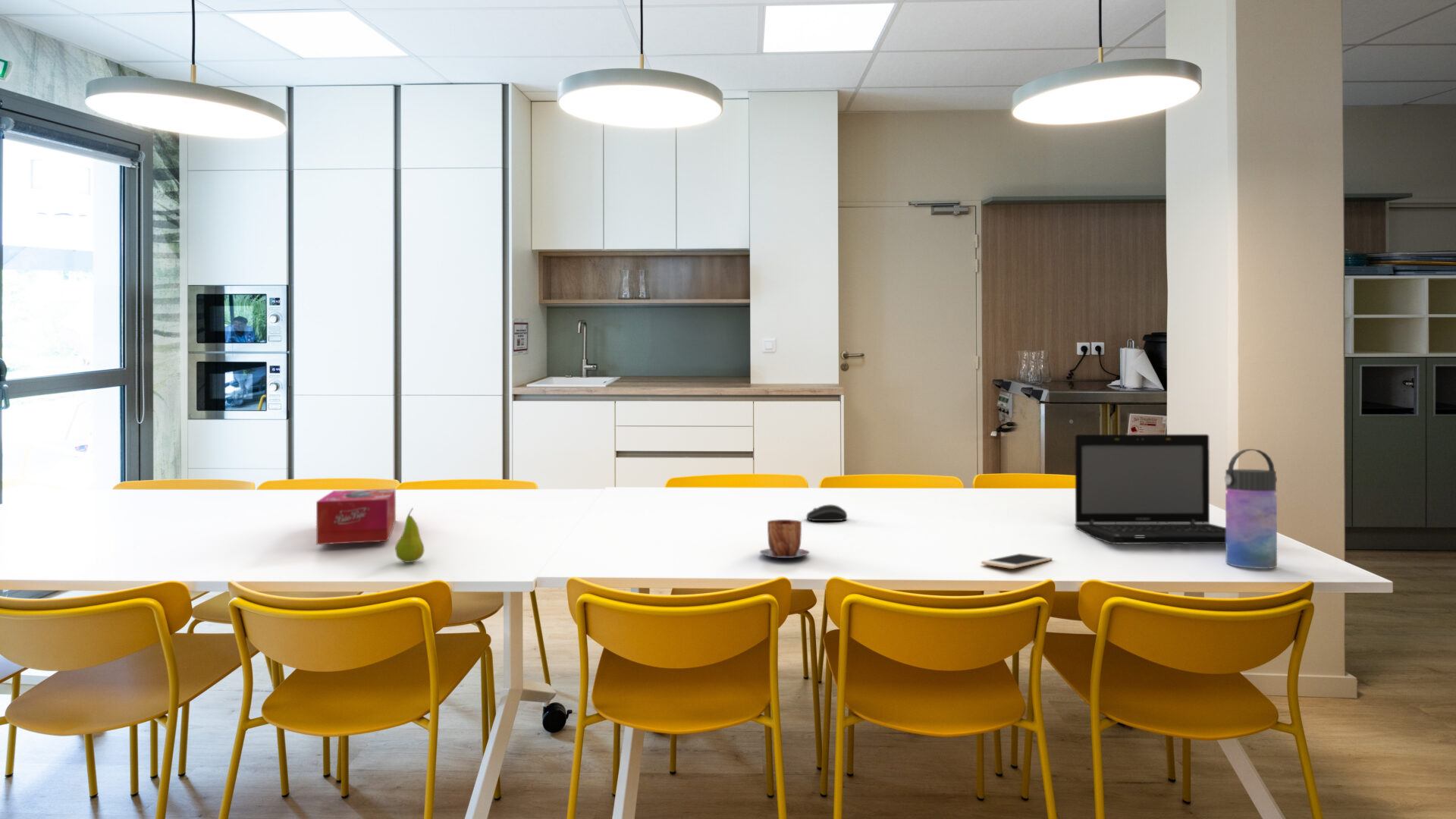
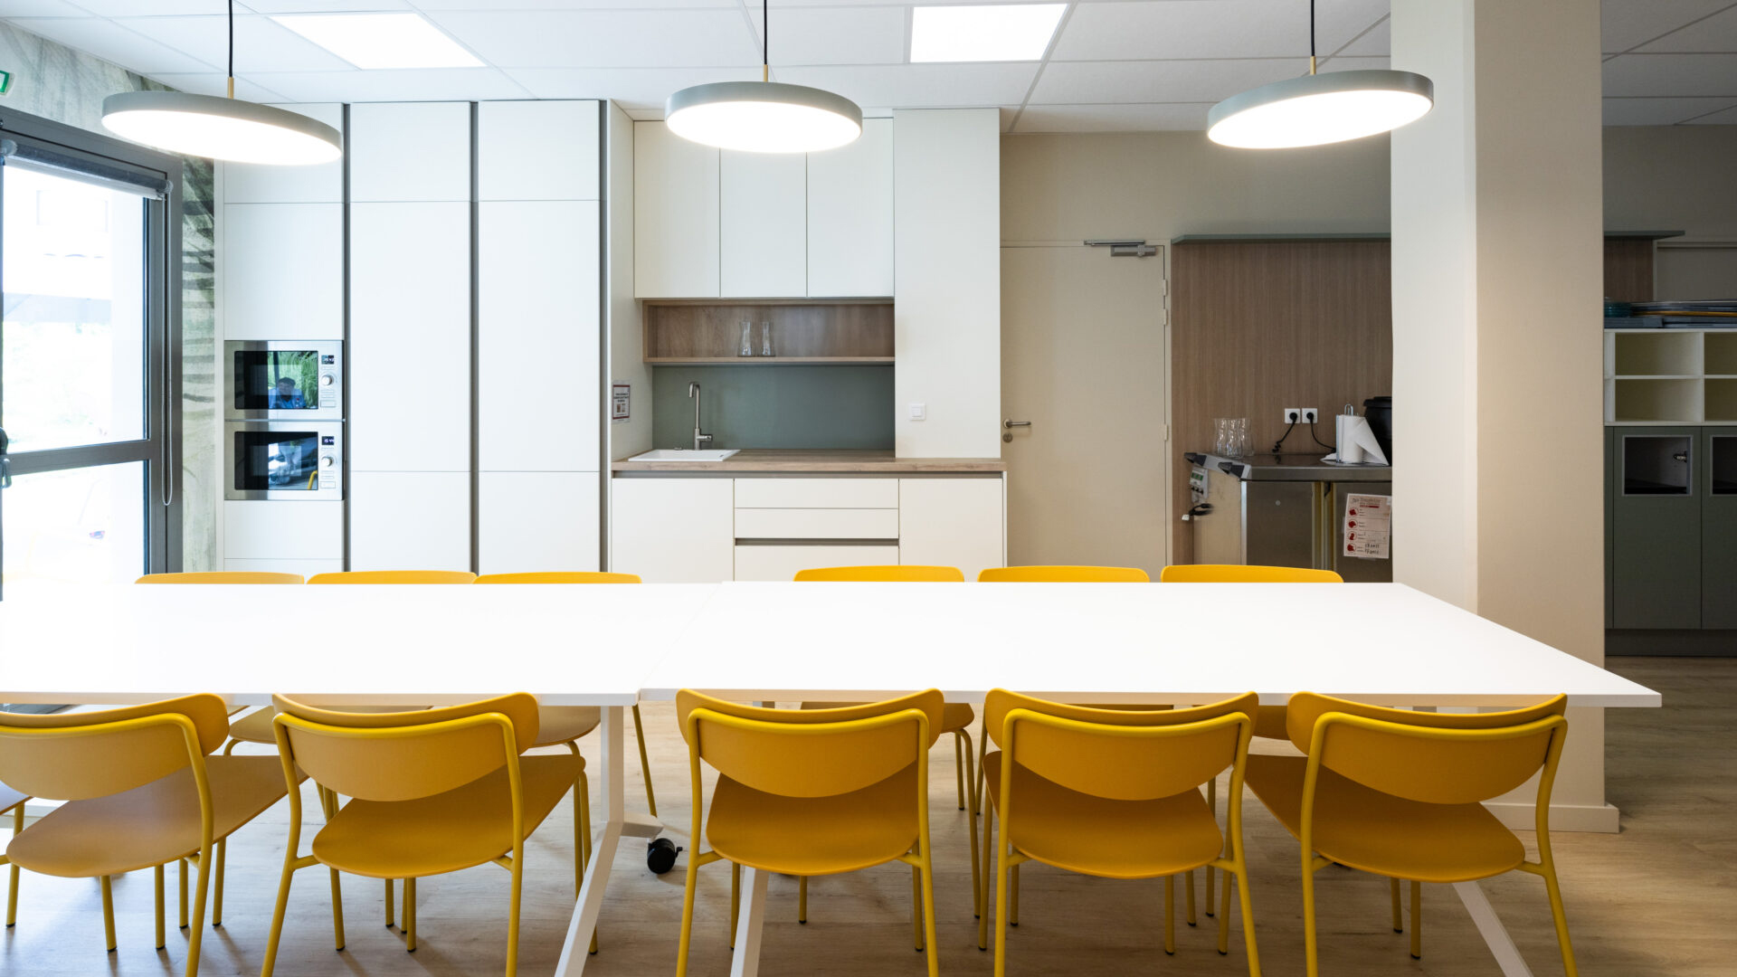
- fruit [394,507,425,563]
- laptop [1074,434,1225,544]
- tissue box [315,488,397,545]
- mug [759,519,811,559]
- cell phone [981,553,1053,570]
- computer mouse [805,504,848,522]
- water bottle [1224,448,1278,570]
